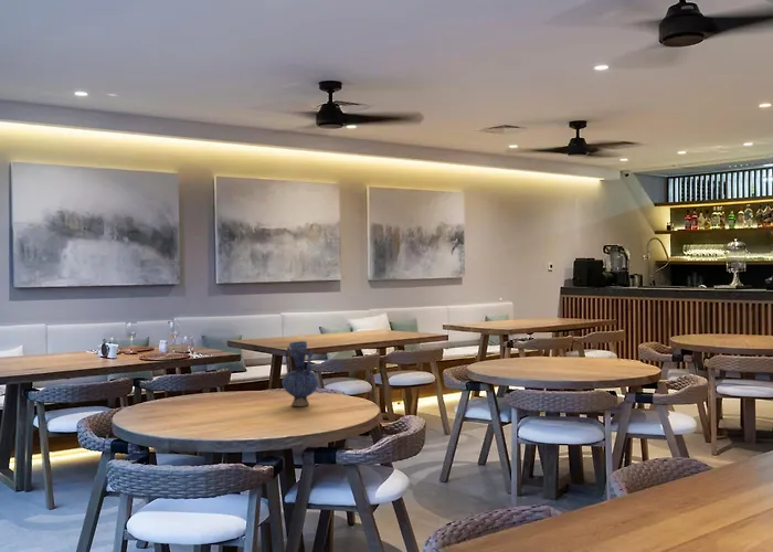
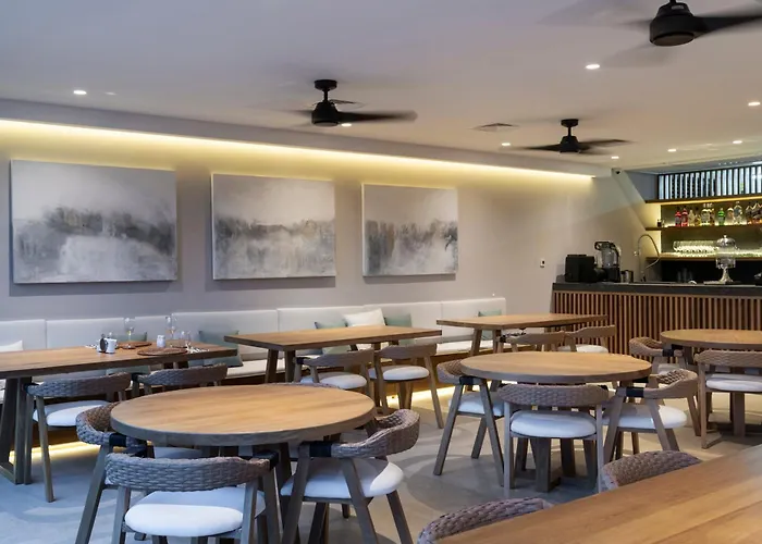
- vase [280,340,320,407]
